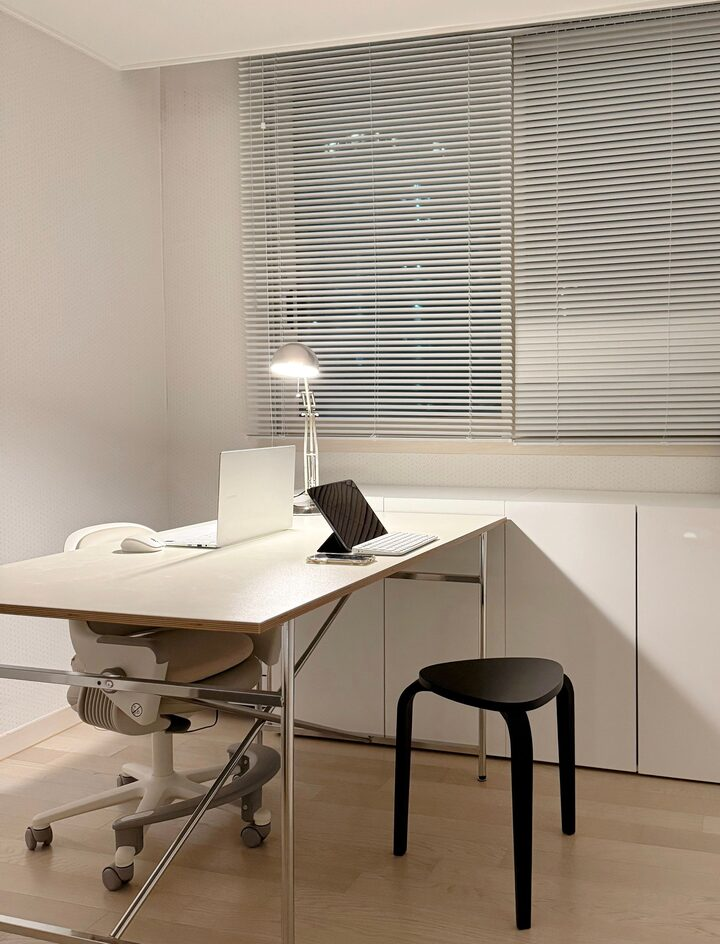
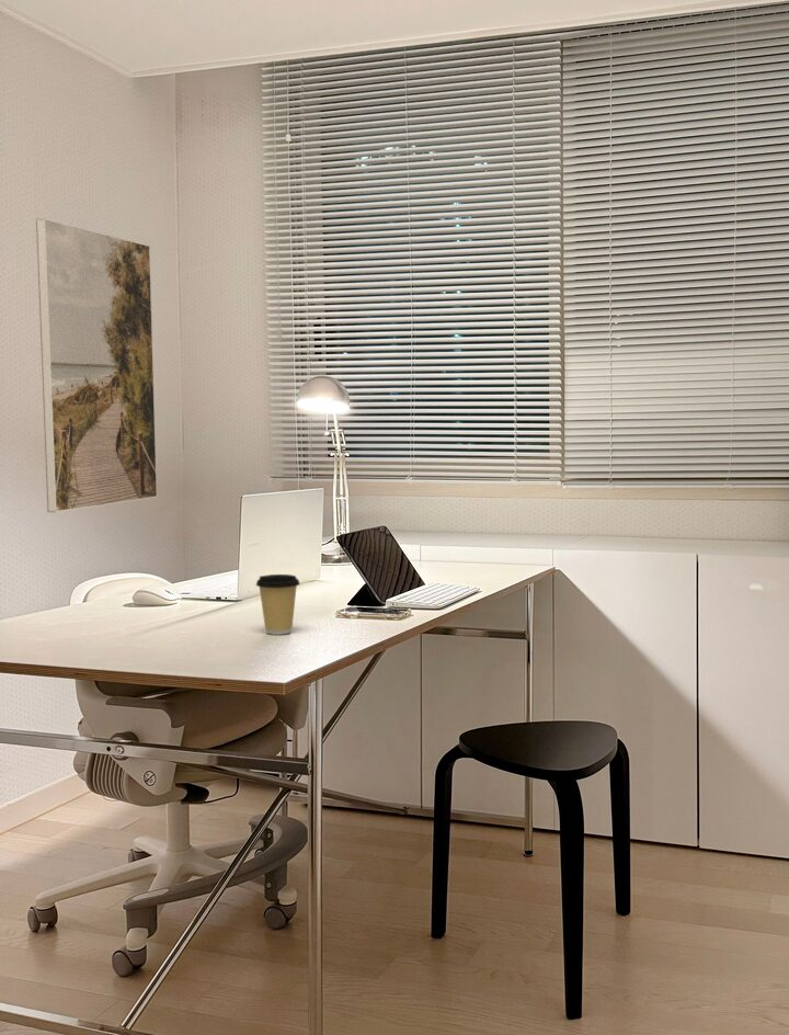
+ coffee cup [255,573,301,636]
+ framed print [35,217,159,513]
